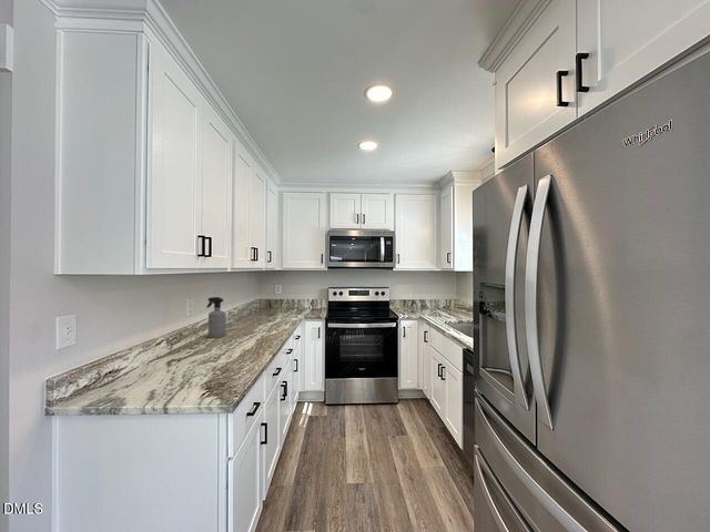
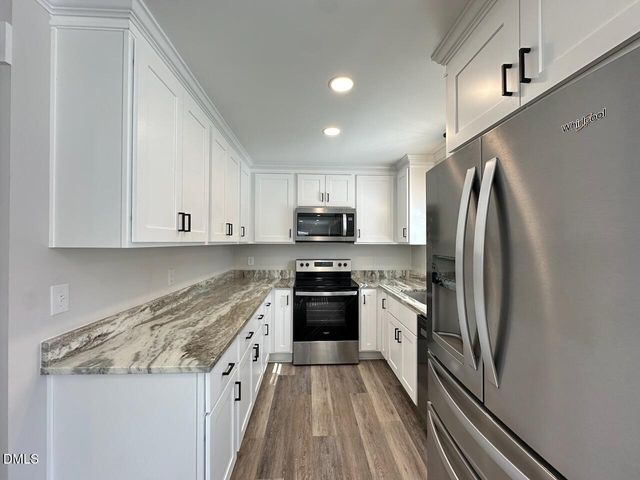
- spray bottle [205,296,227,339]
